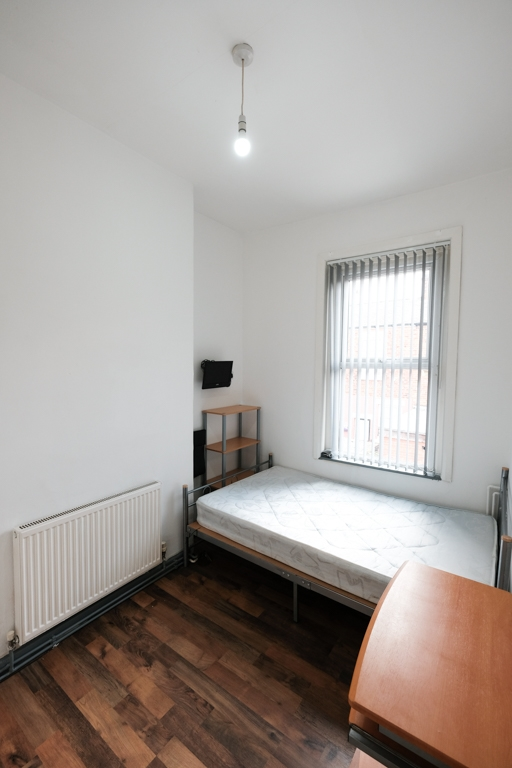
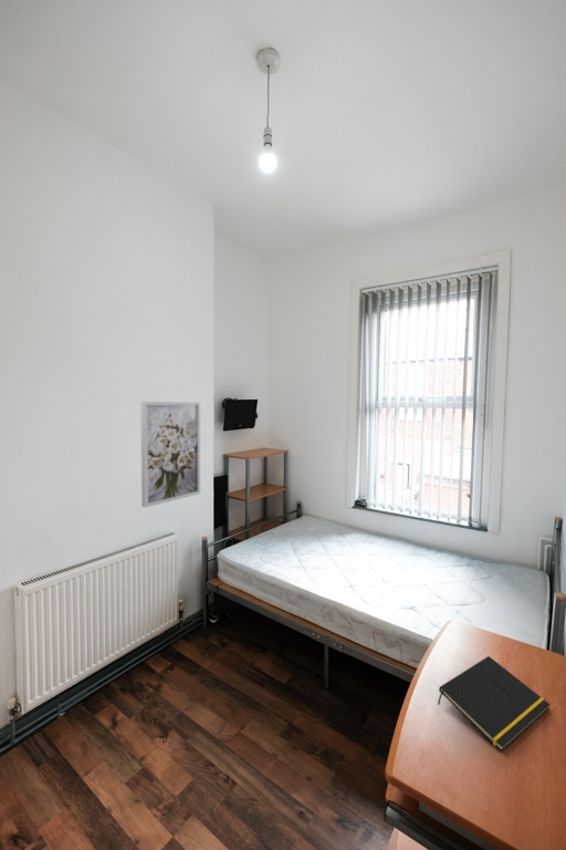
+ wall art [139,401,201,509]
+ notepad [437,655,552,753]
